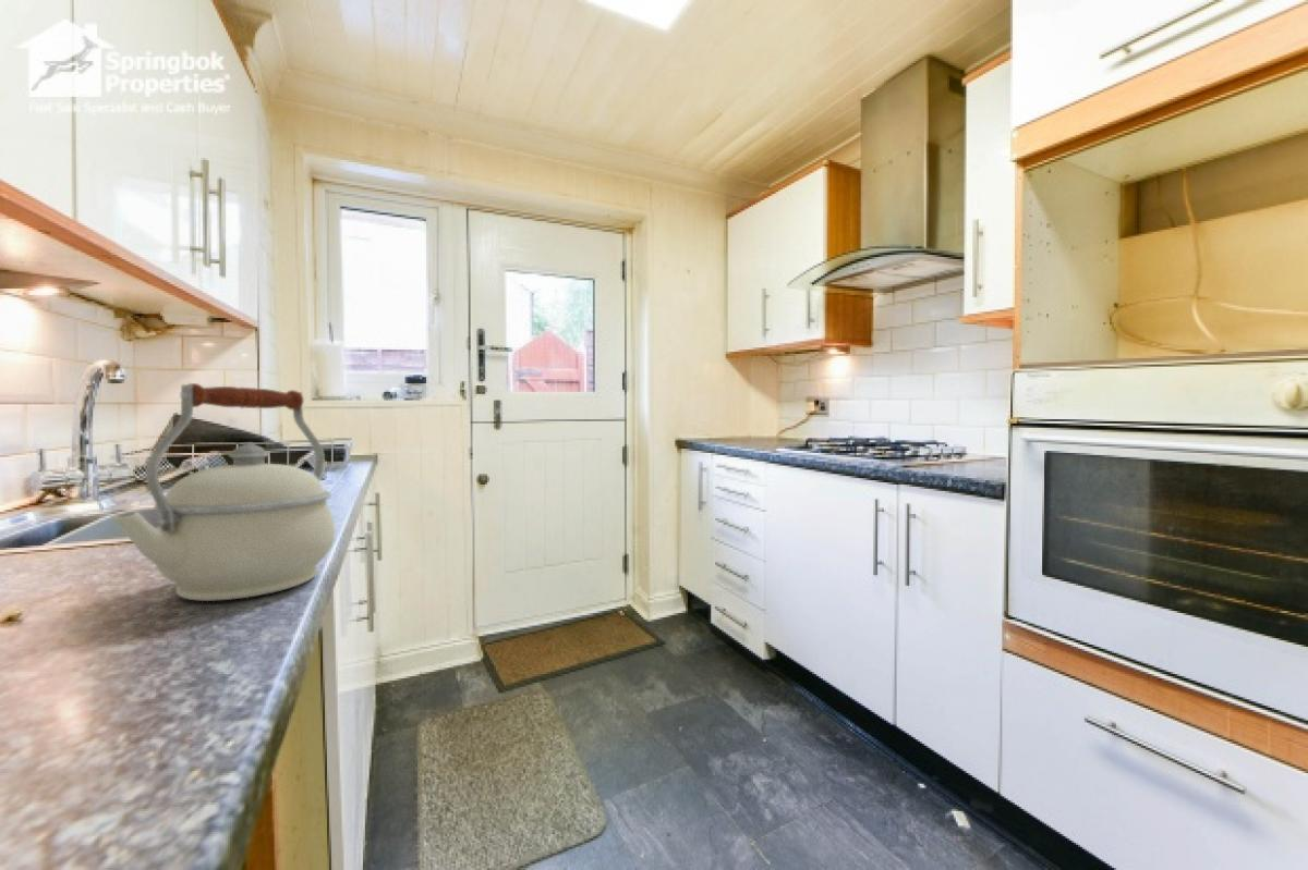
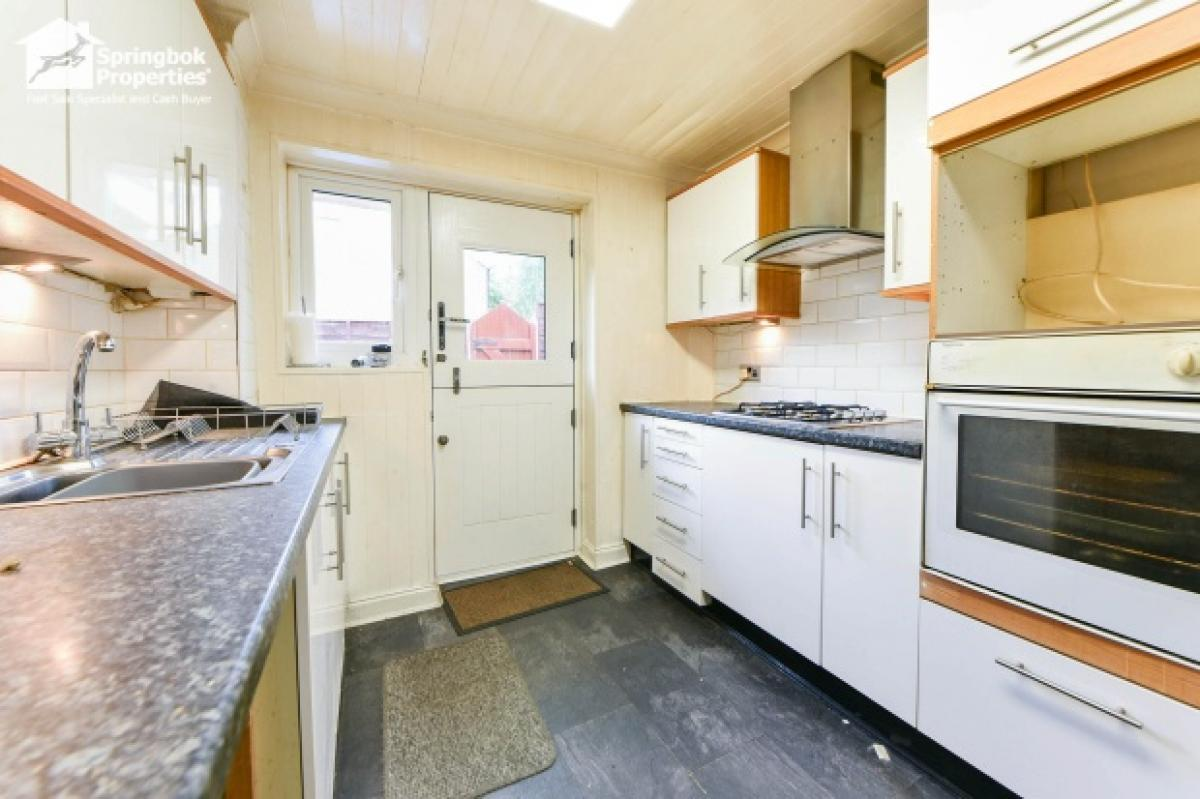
- kettle [112,382,336,602]
